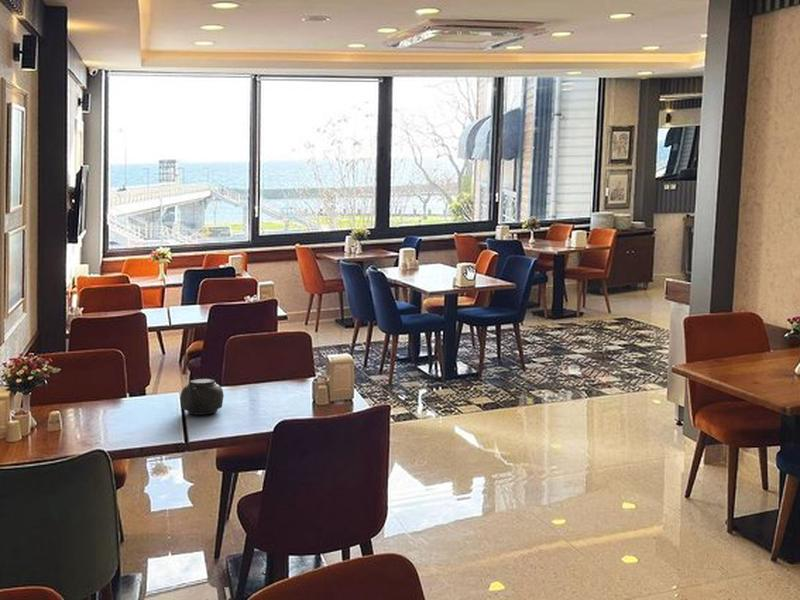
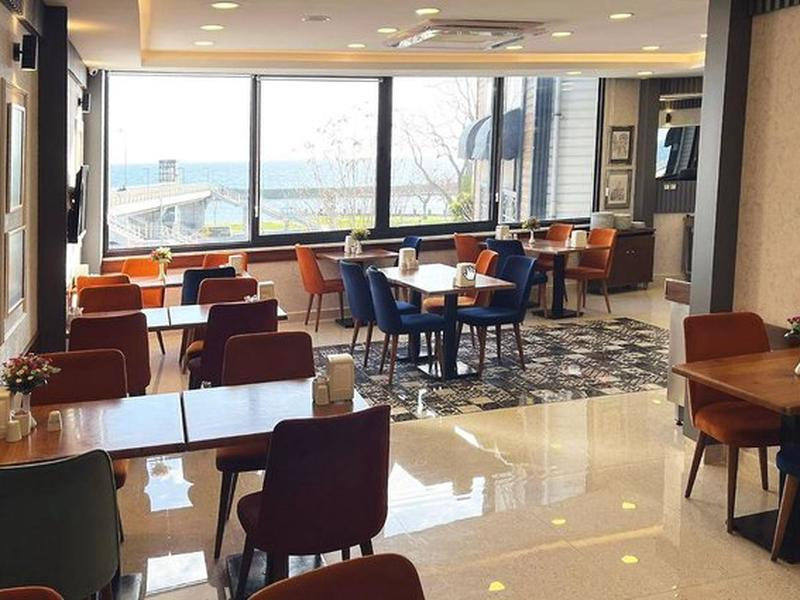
- teapot [179,376,226,416]
